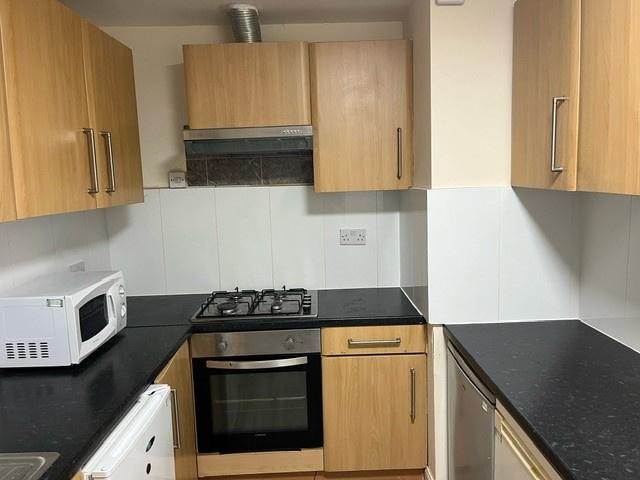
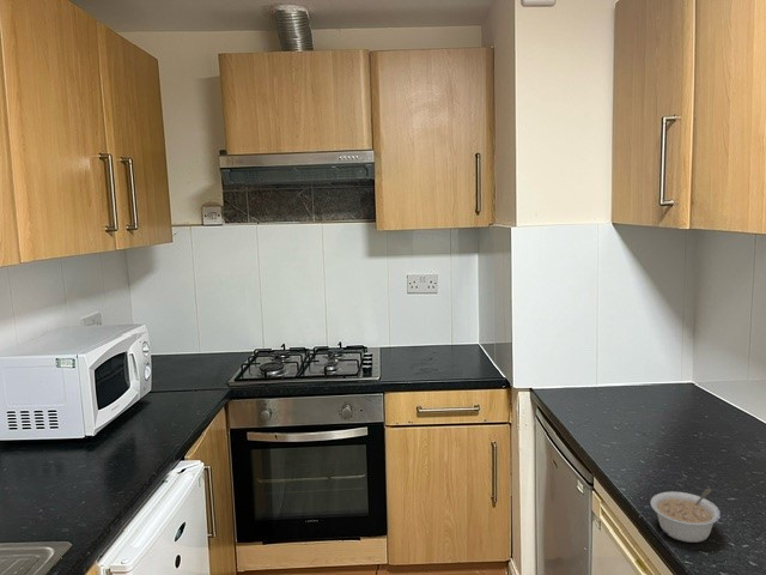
+ legume [650,488,722,544]
